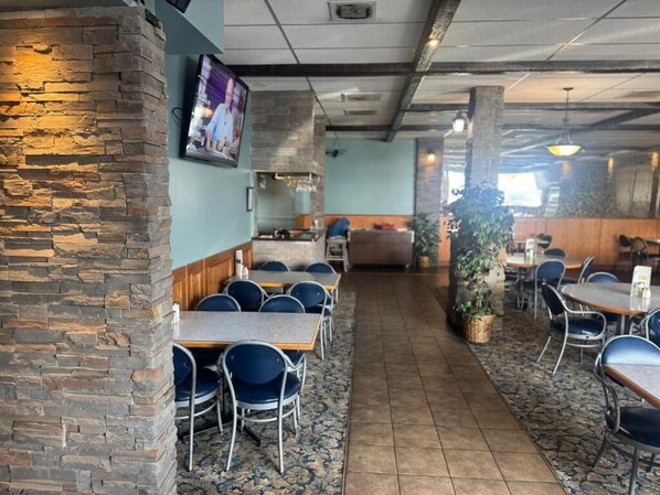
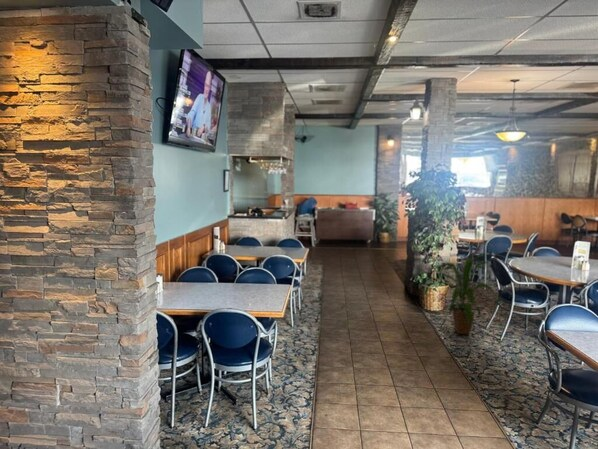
+ house plant [433,254,499,335]
